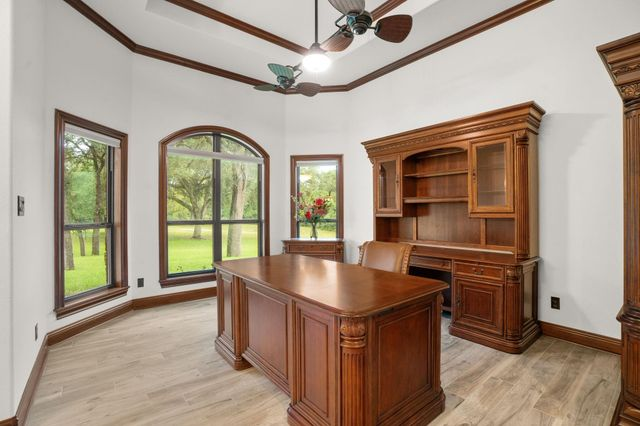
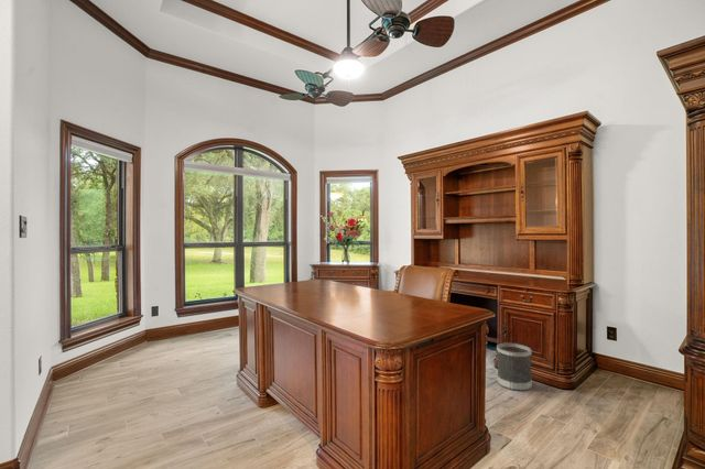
+ wastebasket [496,342,533,392]
